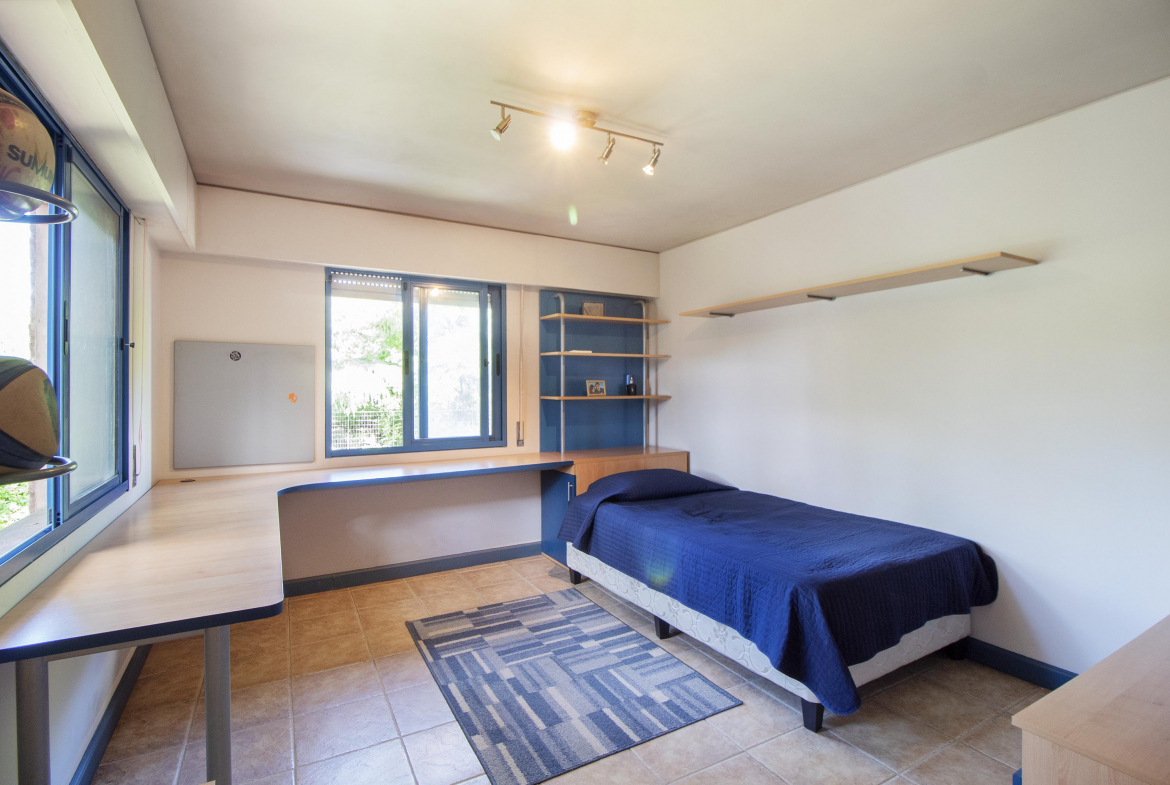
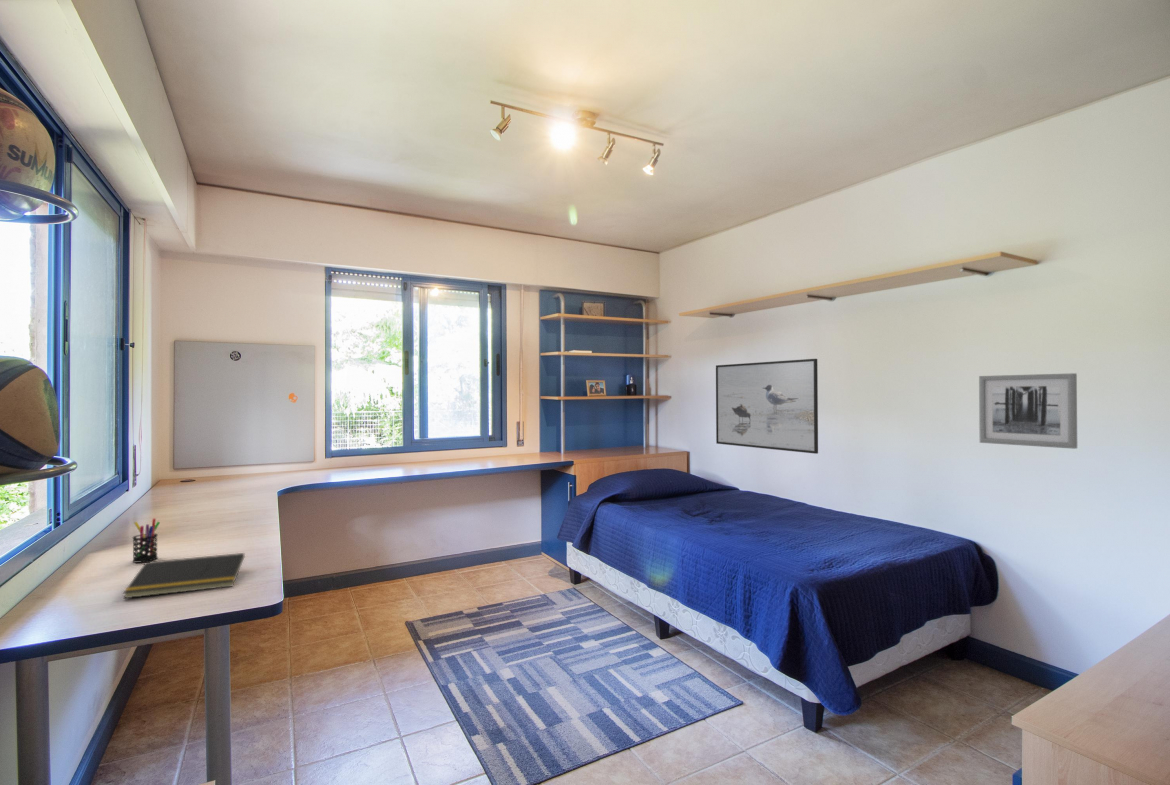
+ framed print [715,358,819,455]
+ wall art [978,372,1078,450]
+ notepad [122,552,245,599]
+ pen holder [132,517,161,563]
